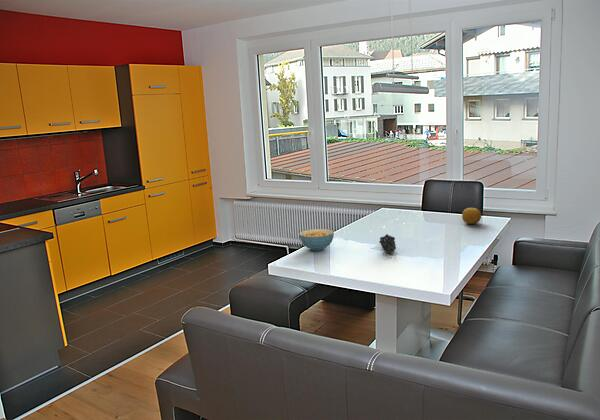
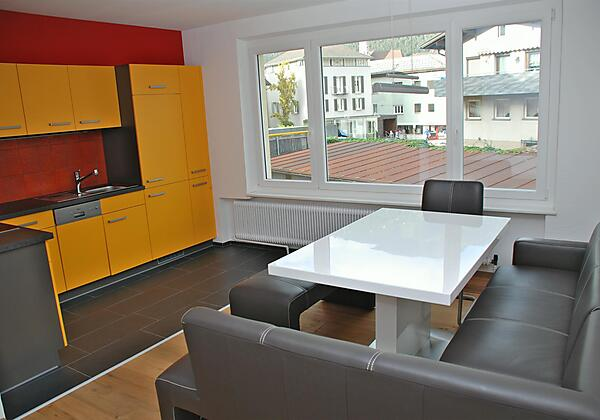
- fruit [378,233,397,255]
- cereal bowl [299,228,335,252]
- fruit [461,207,482,225]
